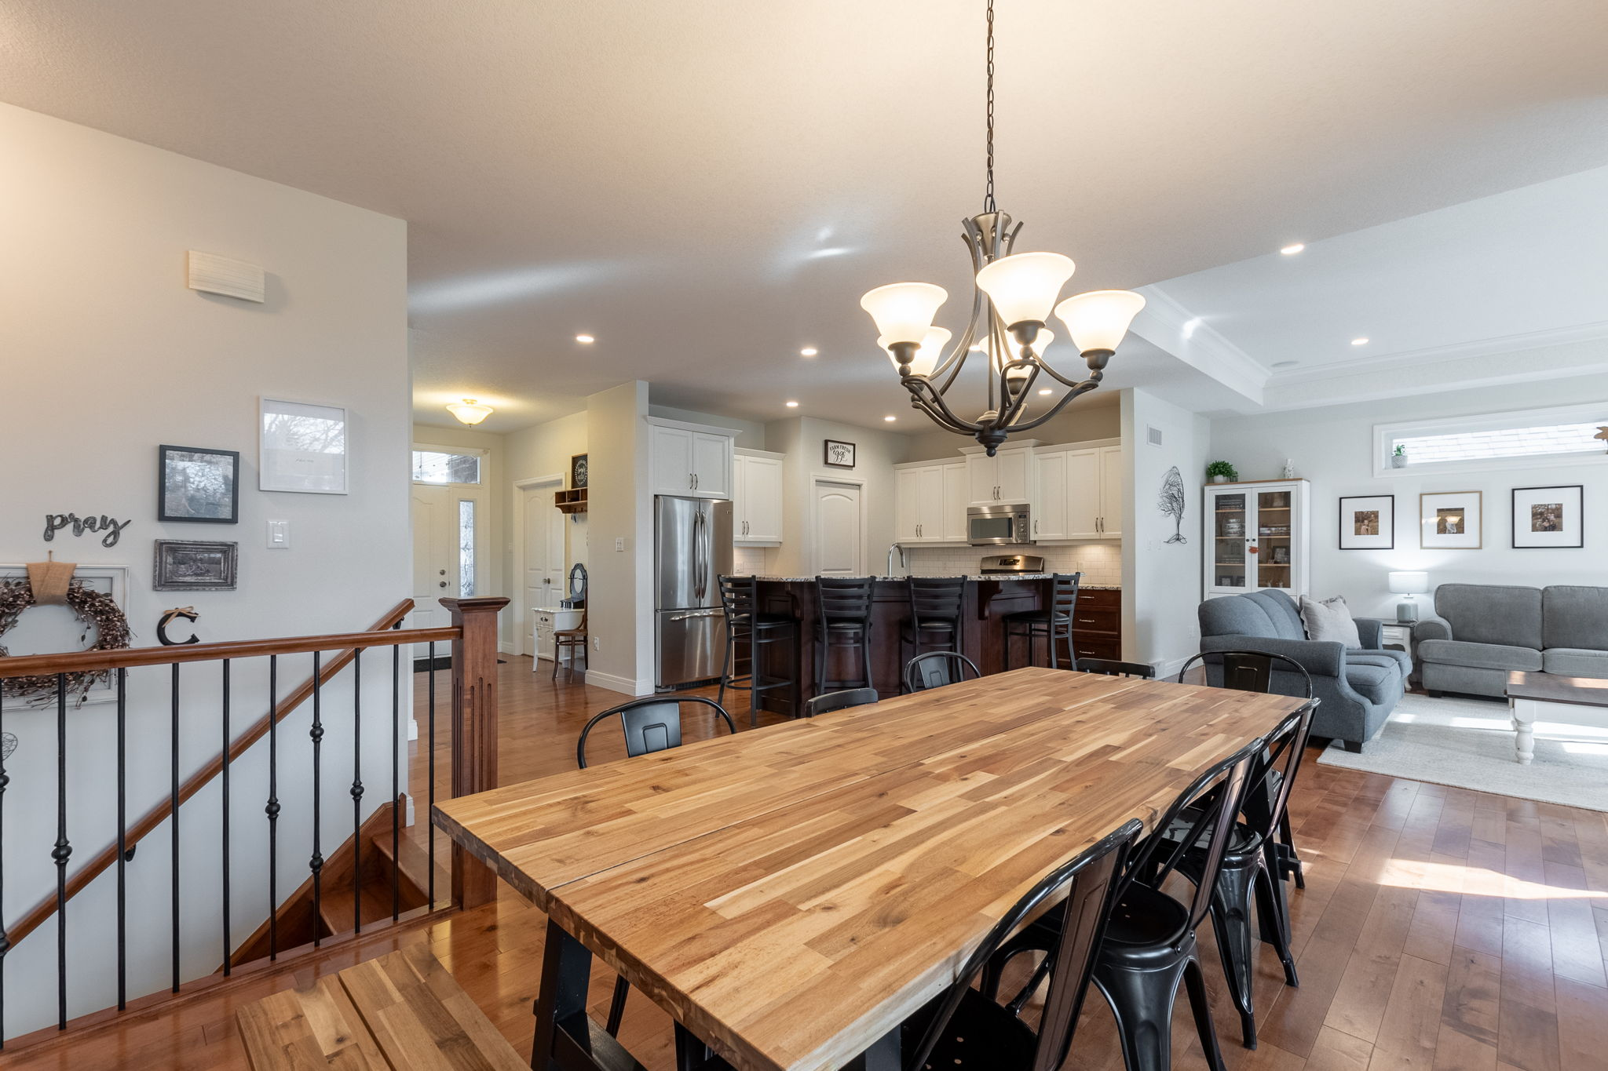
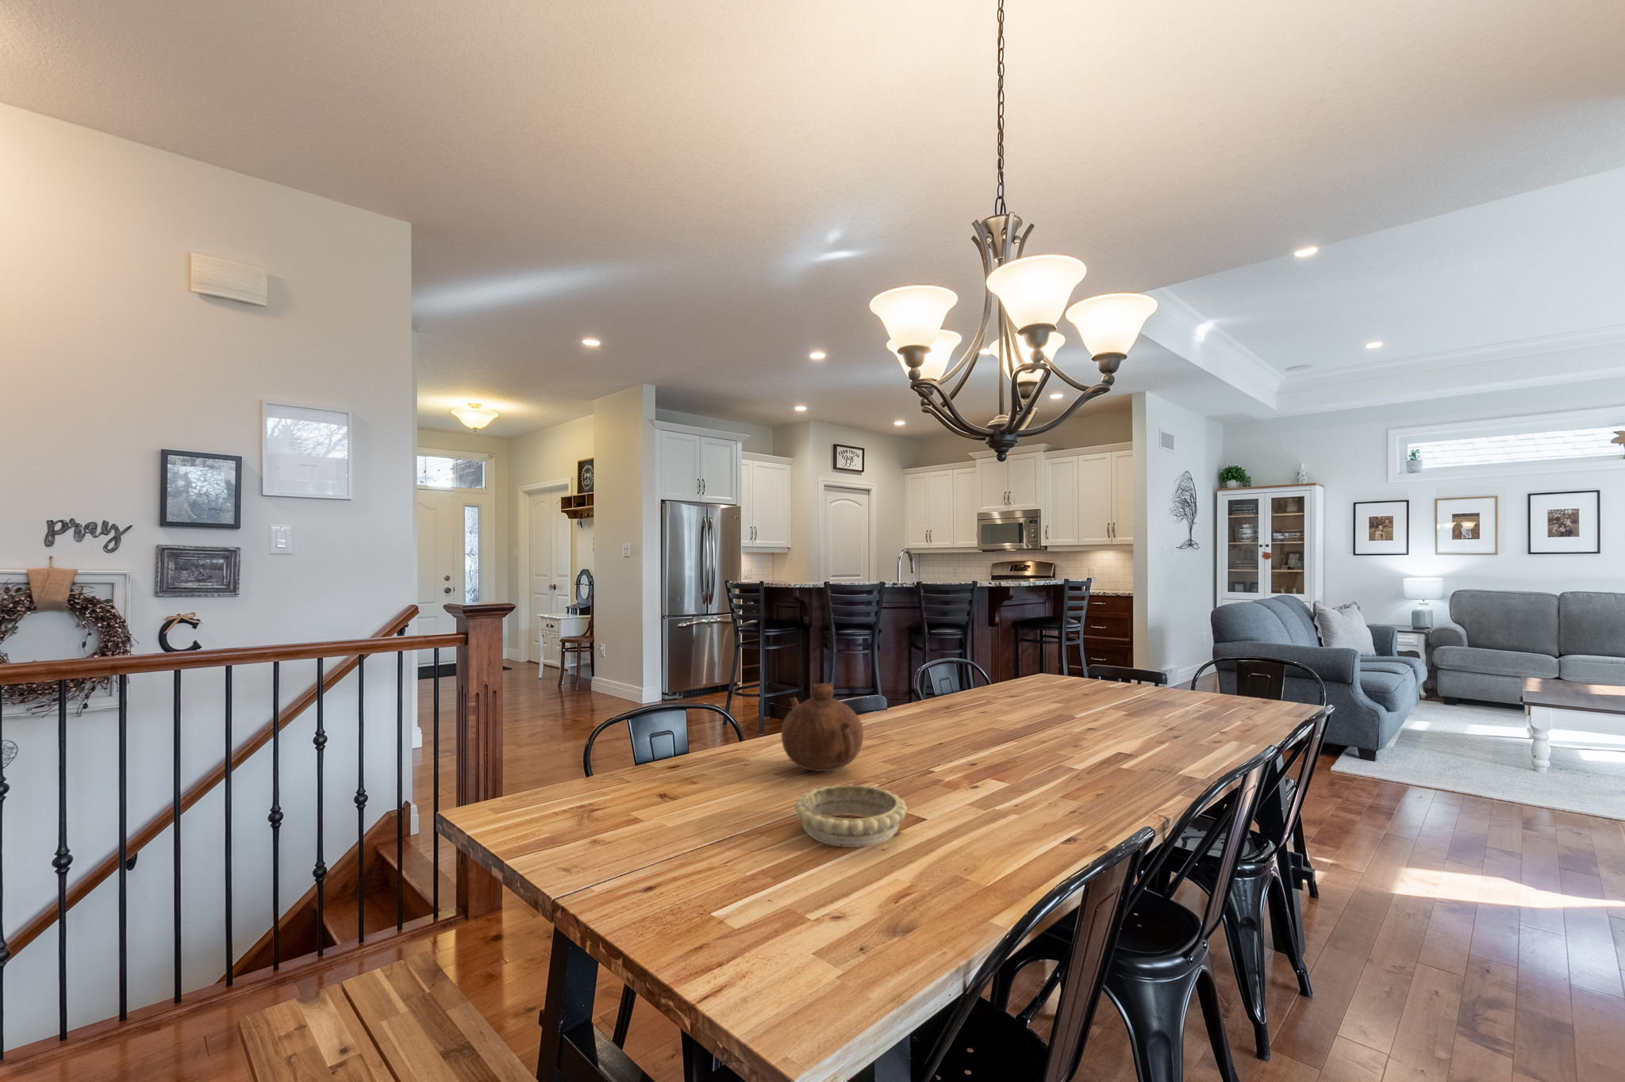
+ teapot [780,681,864,772]
+ decorative bowl [794,784,907,848]
